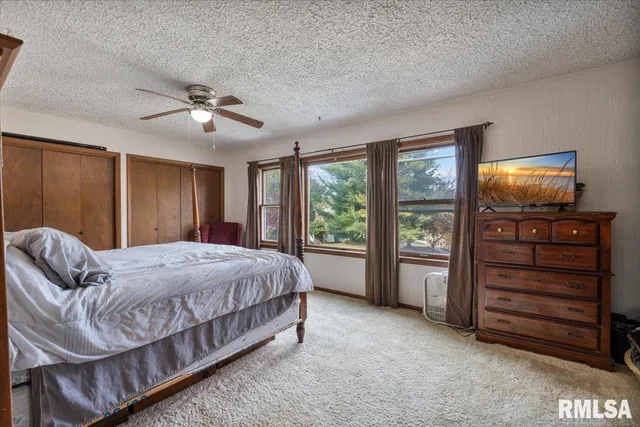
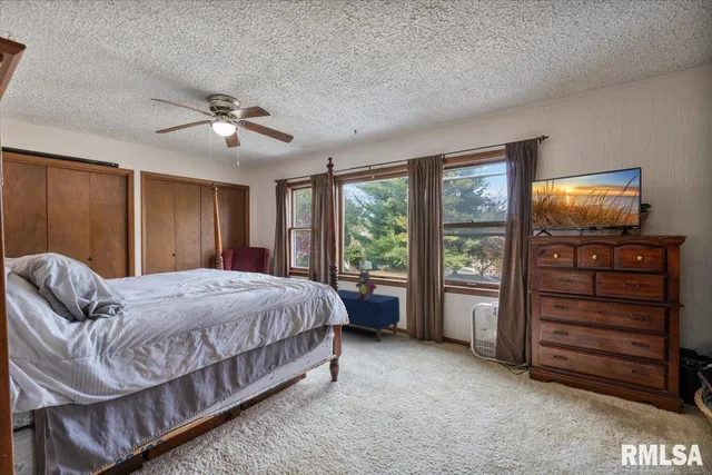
+ stuffed bear [355,268,377,301]
+ bench [337,288,400,343]
